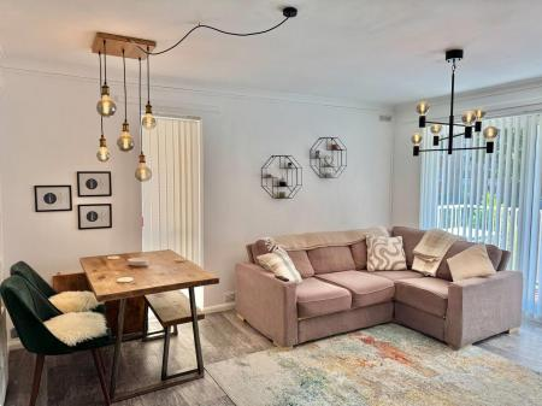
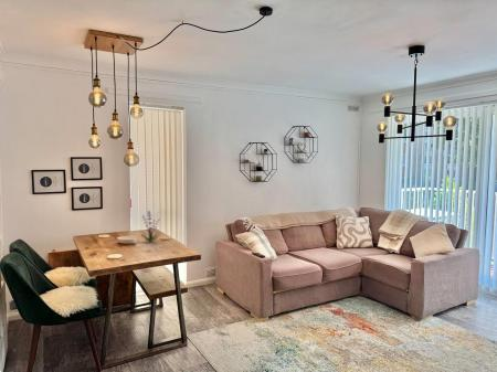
+ plant [140,210,161,243]
